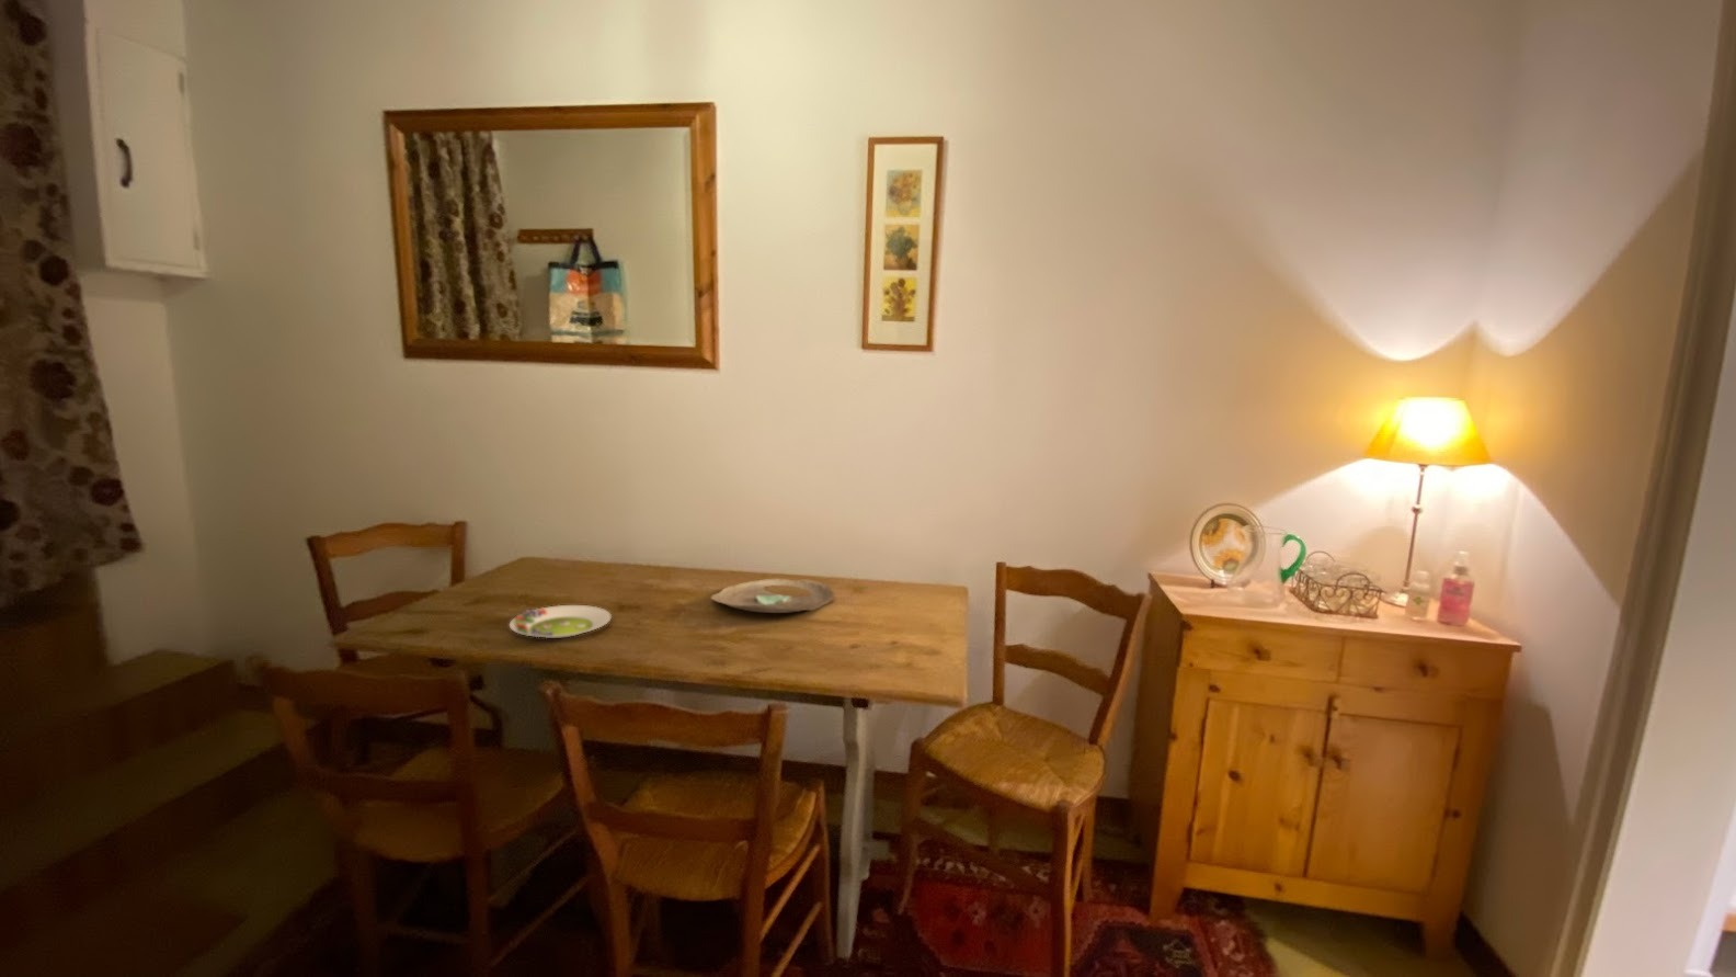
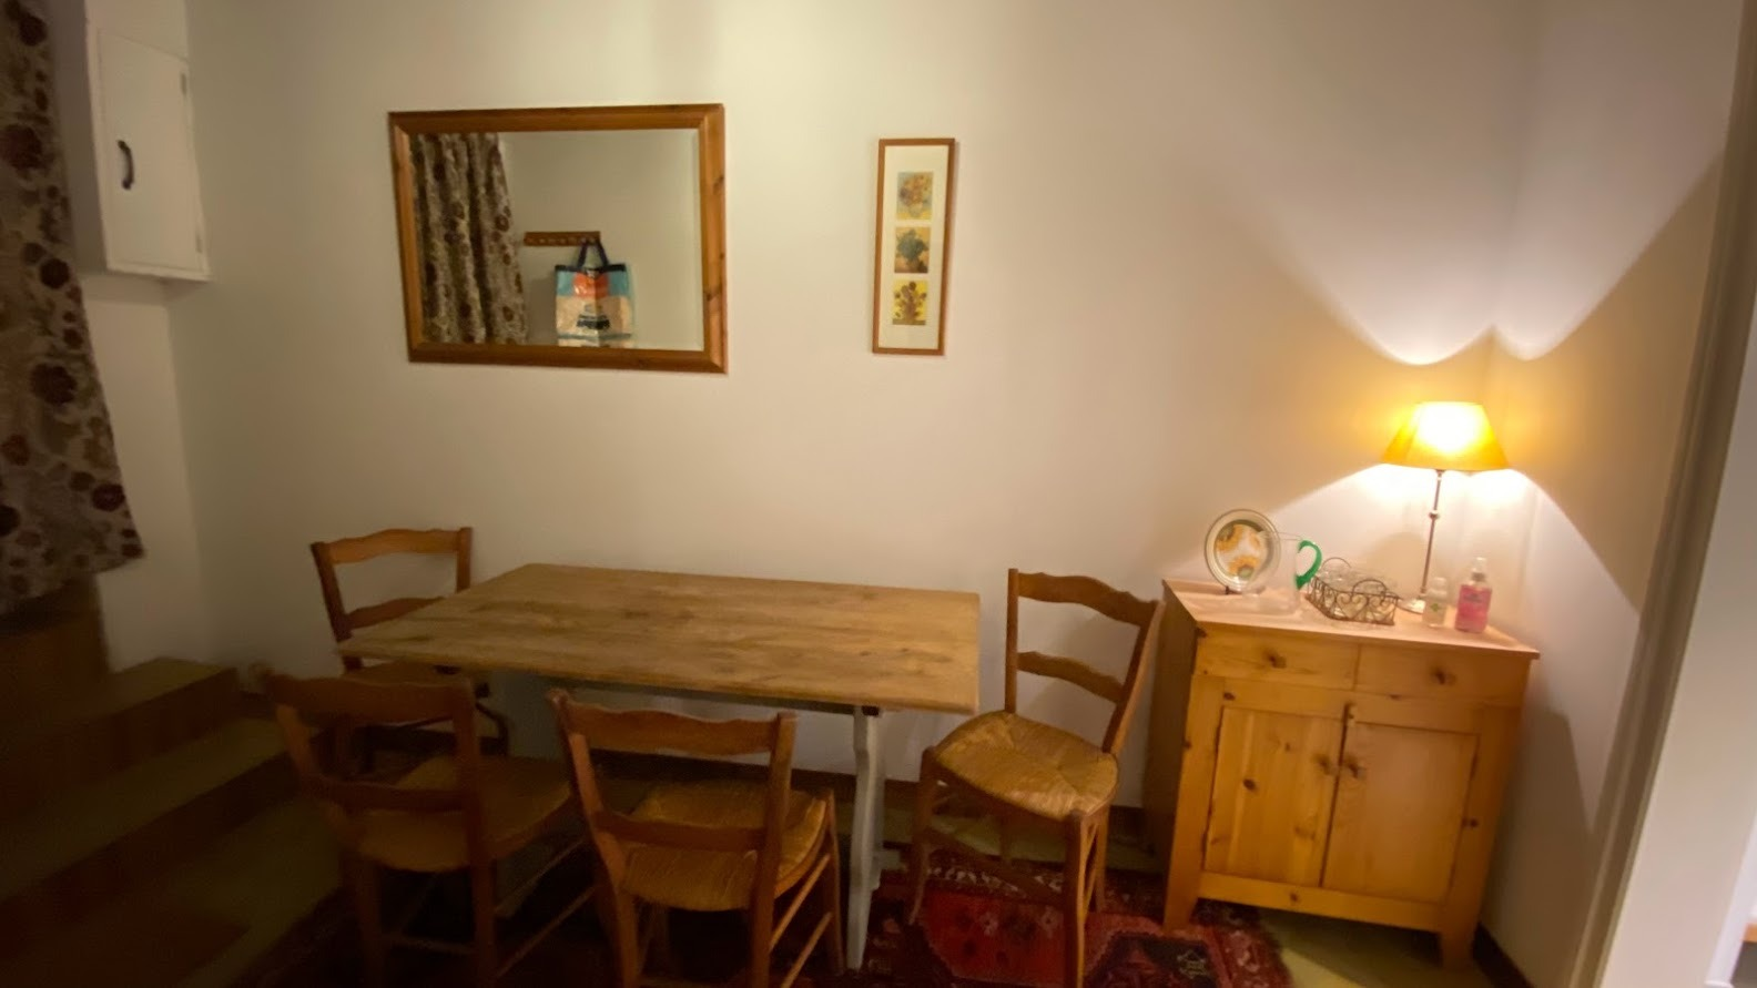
- decorative bowl [711,577,835,614]
- salad plate [509,604,613,639]
